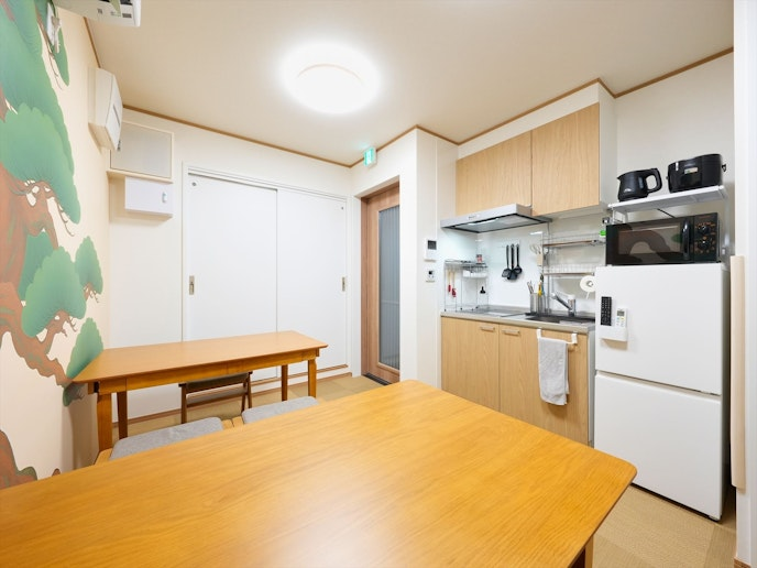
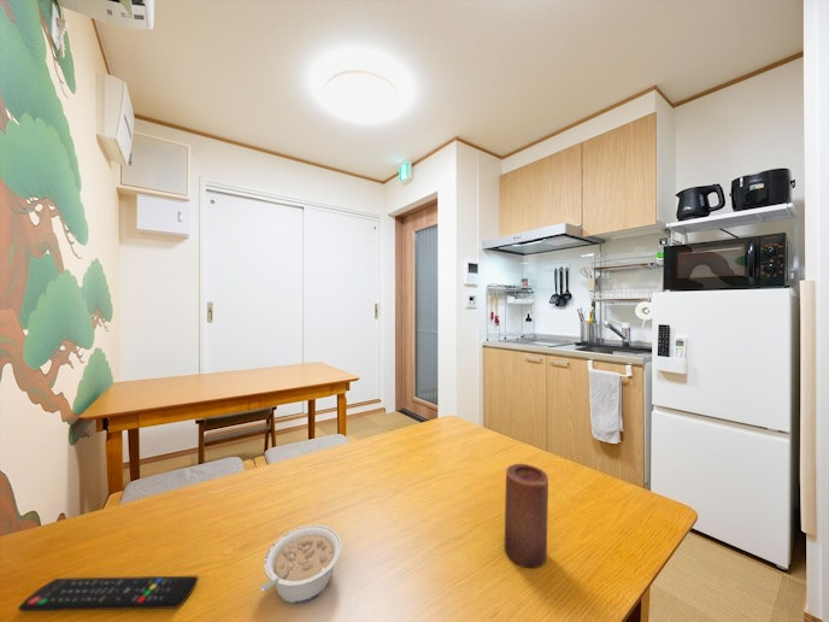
+ candle [504,463,549,569]
+ legume [258,524,342,605]
+ remote control [17,575,199,612]
